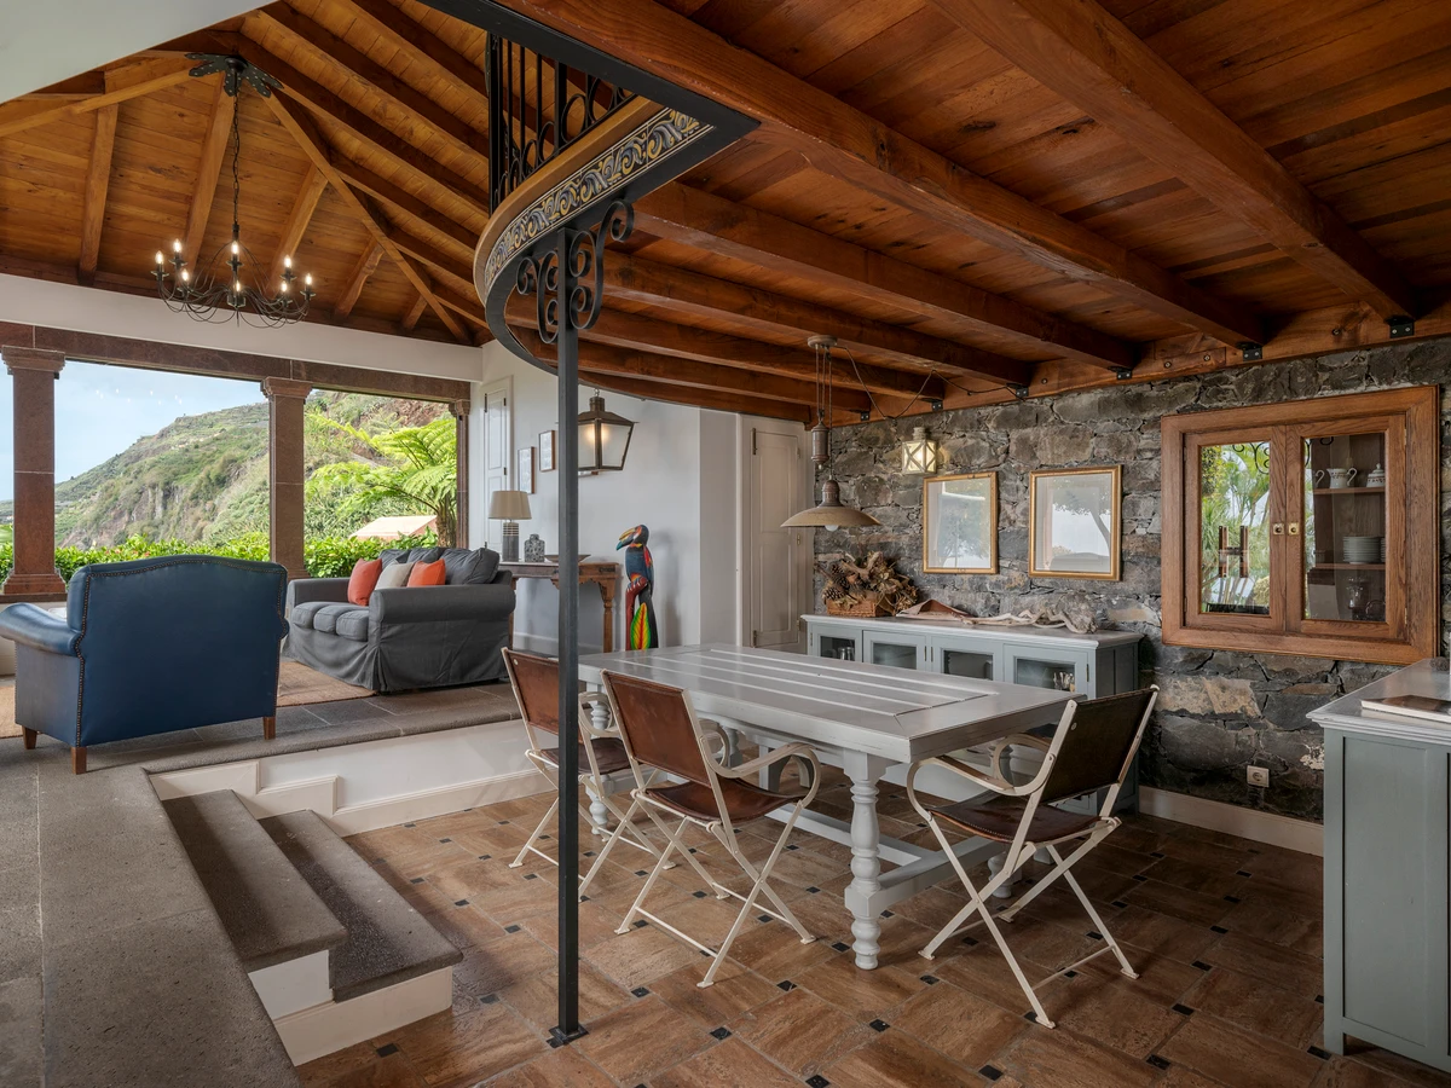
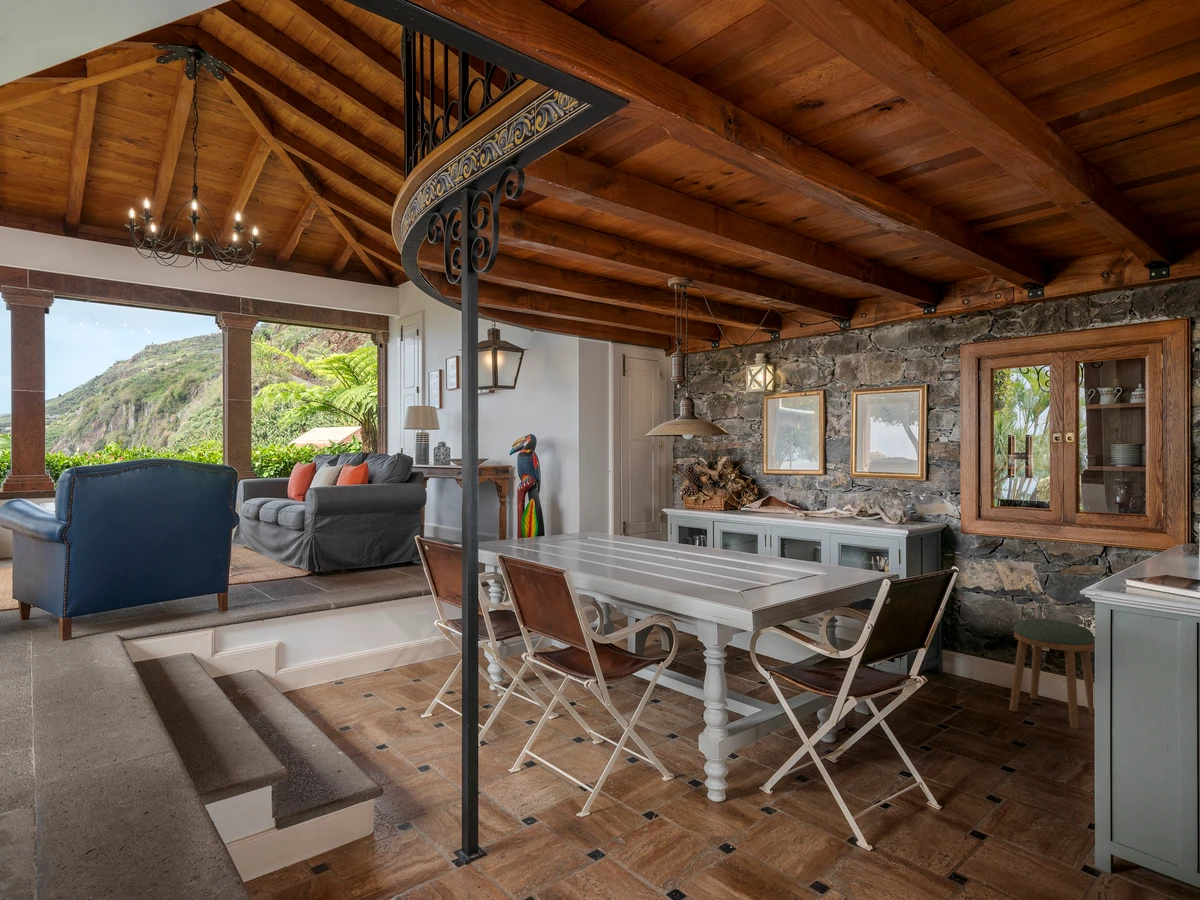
+ stool [1008,618,1095,730]
